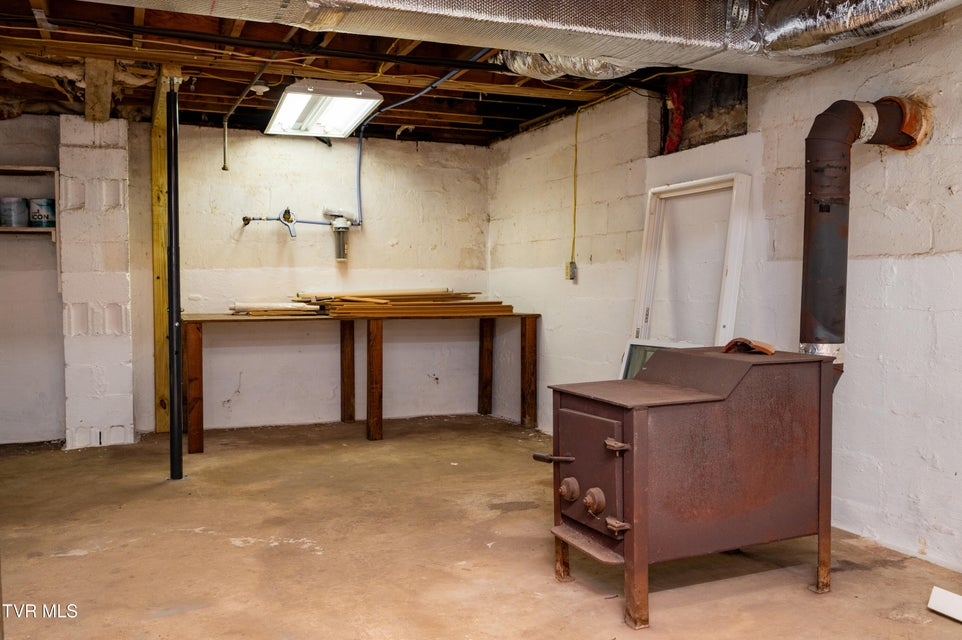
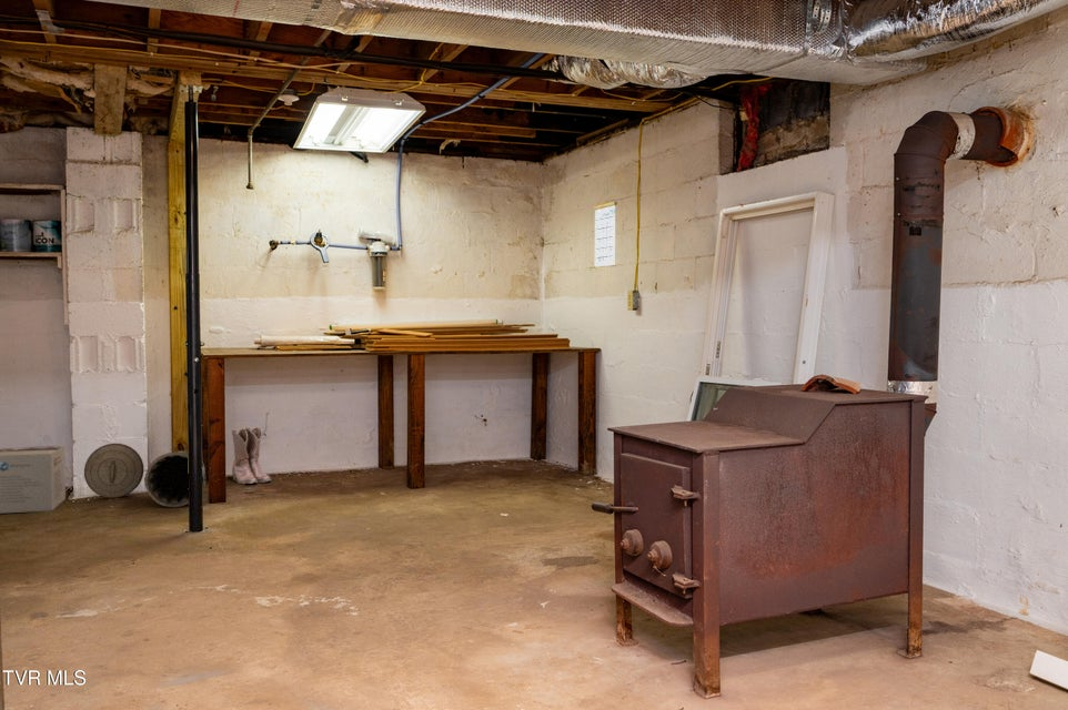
+ calendar [593,191,618,268]
+ cardboard box [0,445,67,515]
+ boots [231,426,272,485]
+ trash can [83,443,206,508]
